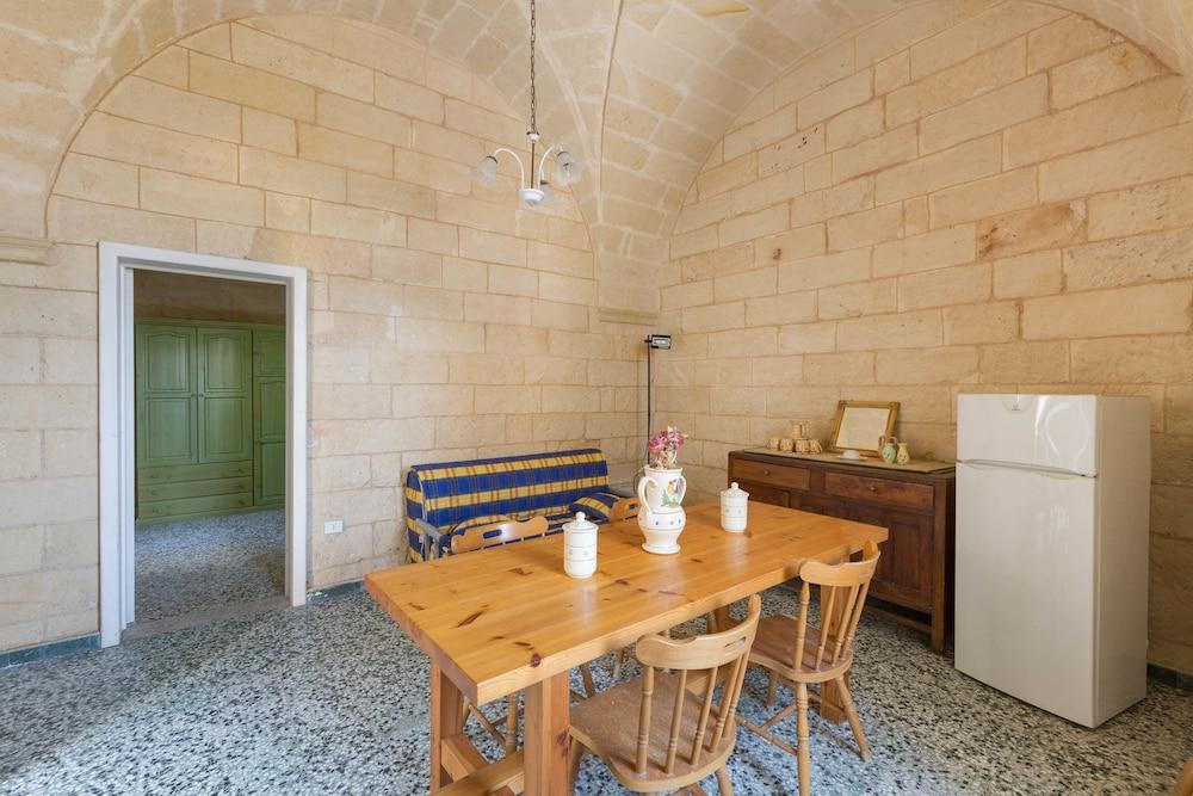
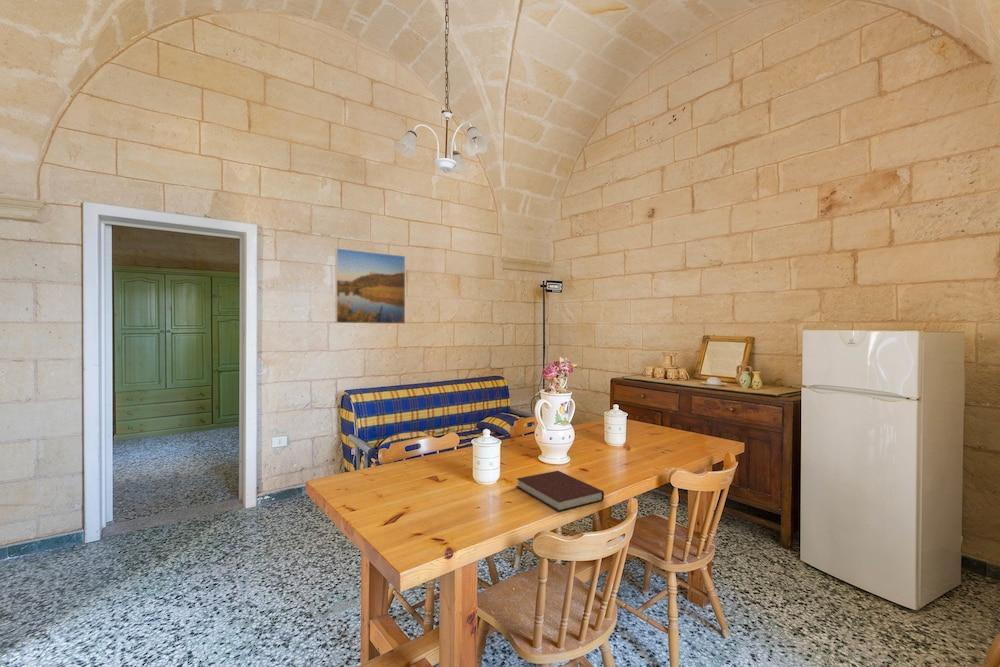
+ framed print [334,247,406,325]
+ notebook [516,470,605,512]
